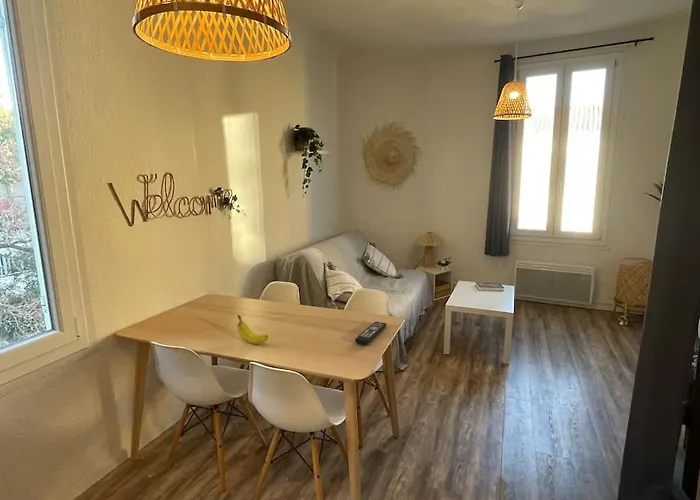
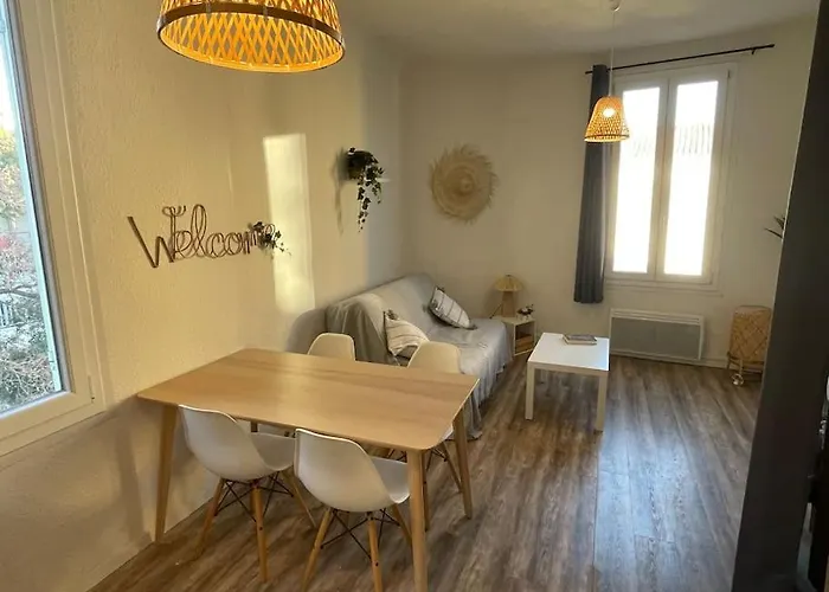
- remote control [354,321,388,346]
- fruit [236,314,269,345]
